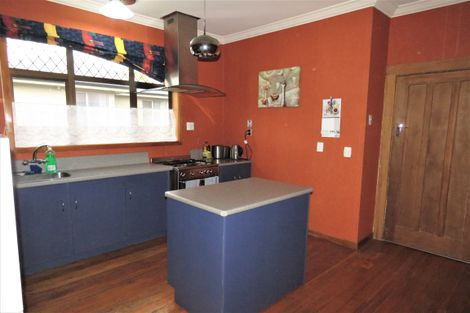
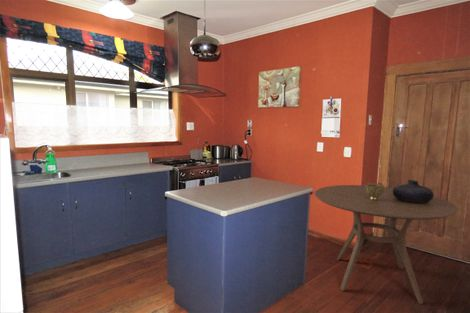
+ decorative bowl [365,181,386,200]
+ vase [393,179,435,204]
+ dining table [314,184,458,305]
